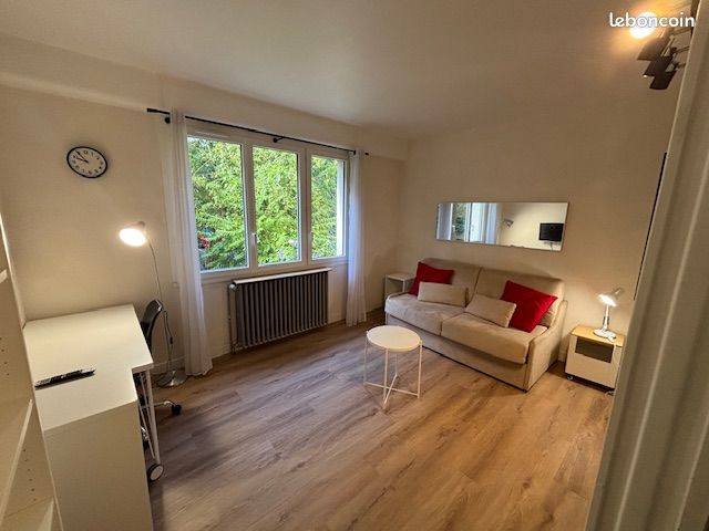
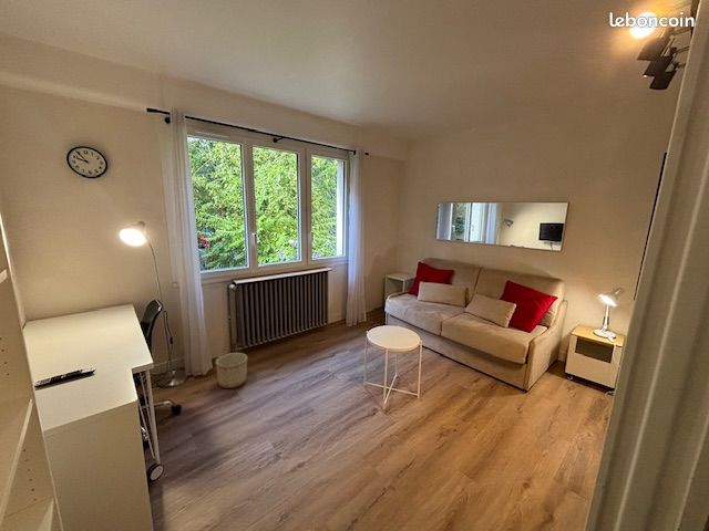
+ planter [215,352,248,389]
